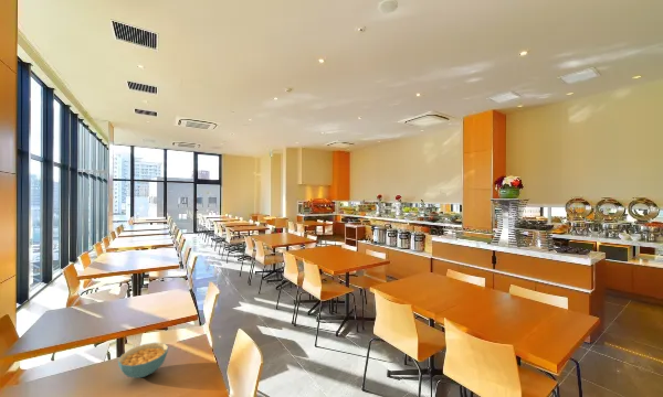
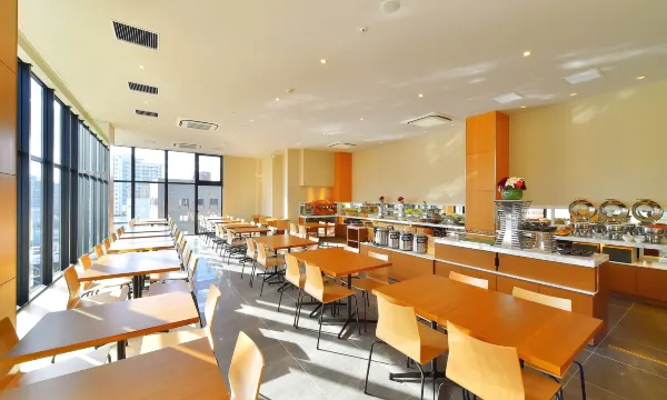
- cereal bowl [117,342,169,379]
